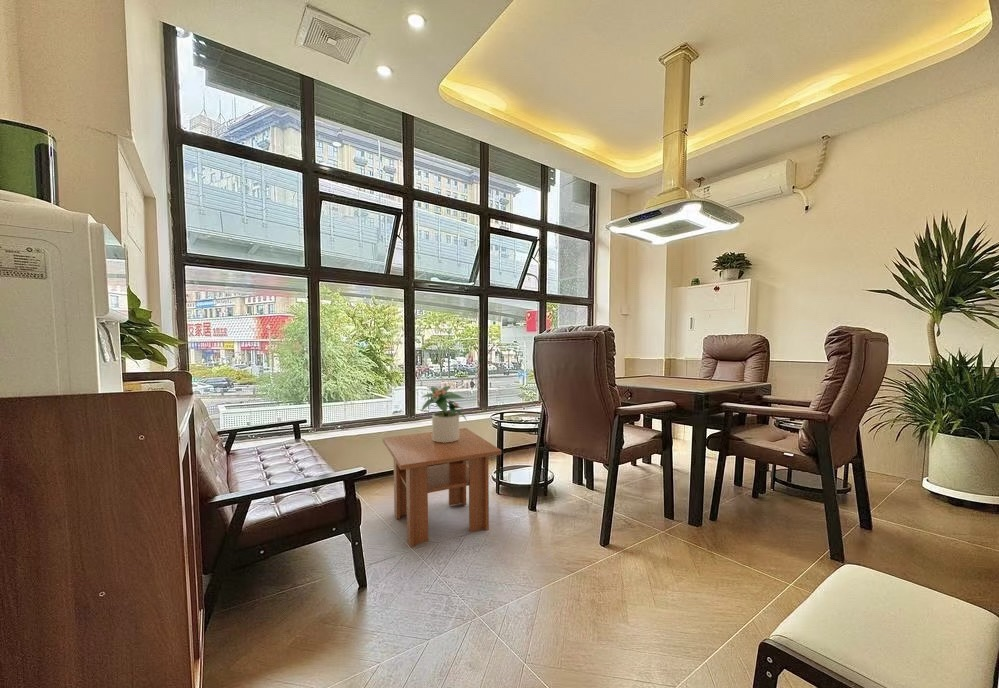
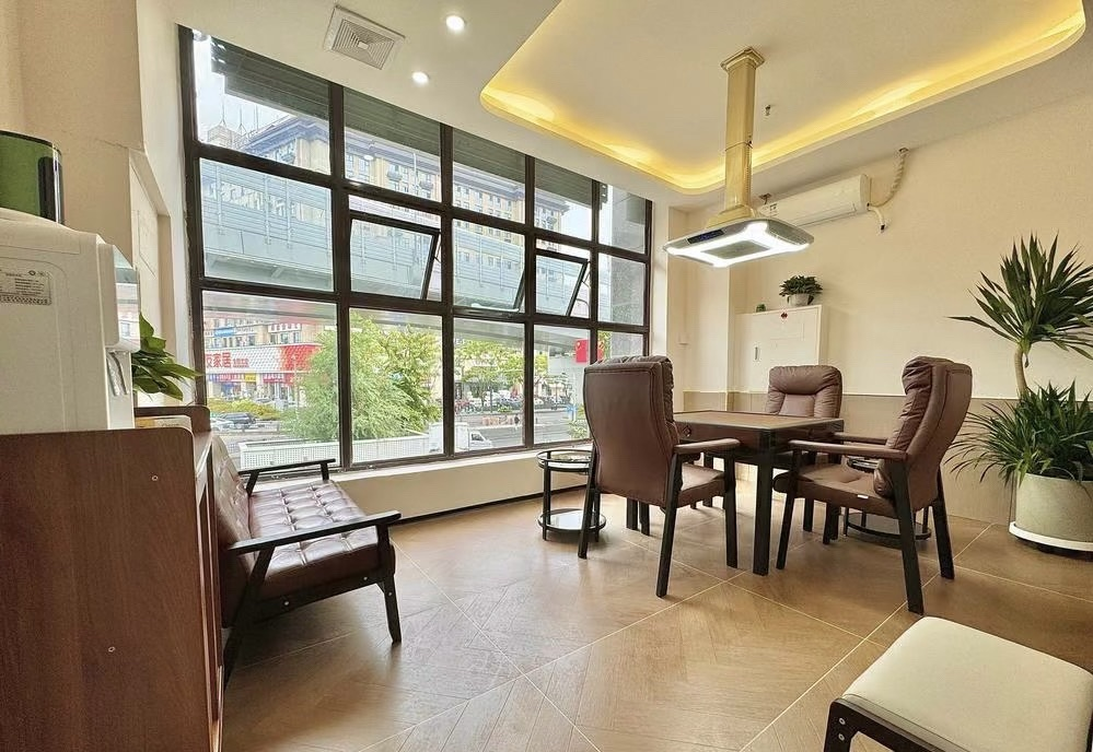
- coffee table [382,427,502,549]
- potted plant [420,385,468,443]
